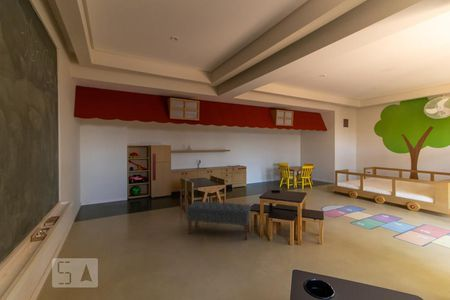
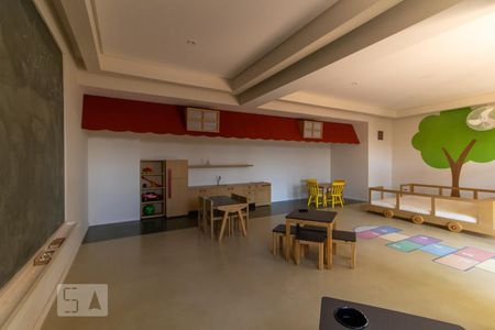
- bench [186,200,252,241]
